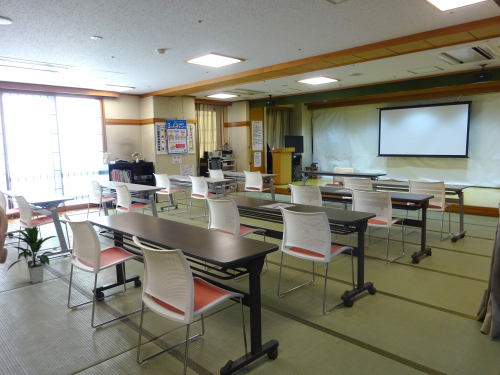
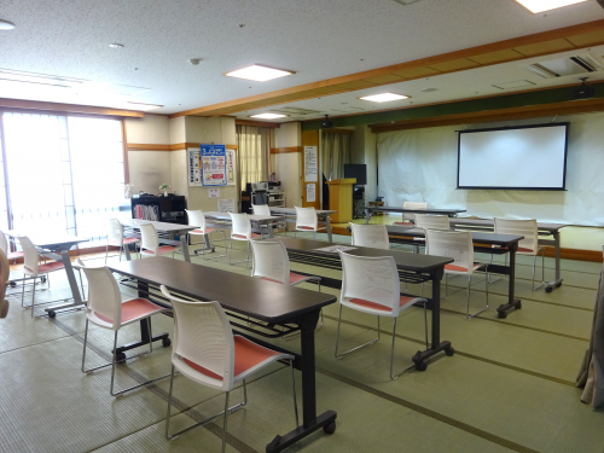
- indoor plant [6,225,59,284]
